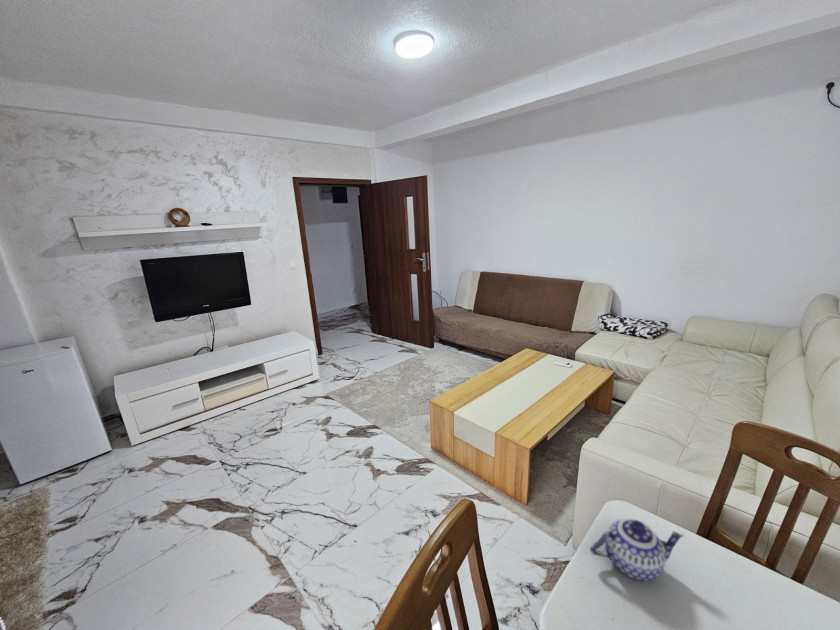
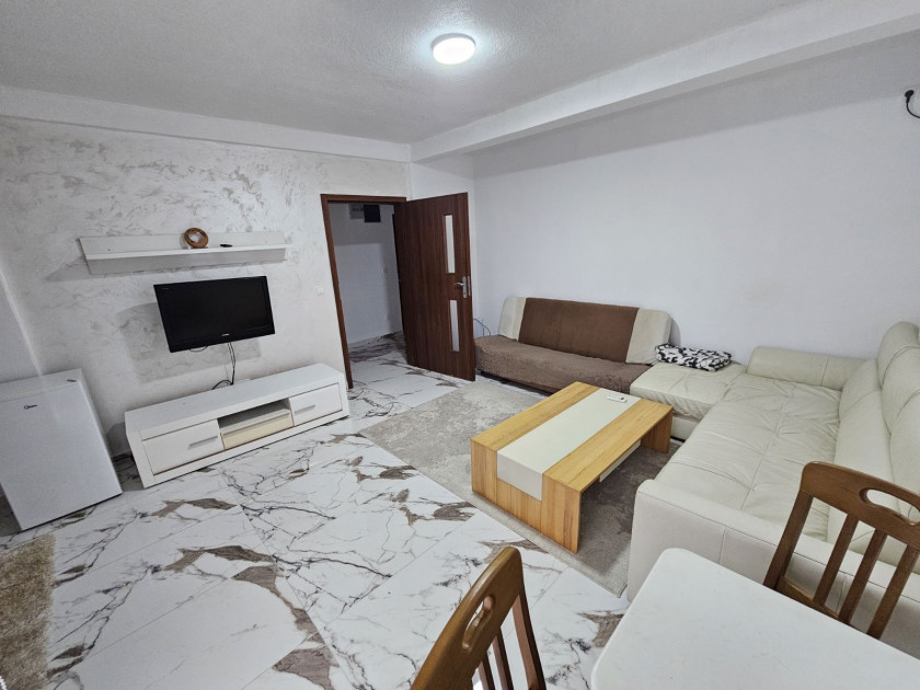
- teapot [589,517,685,582]
